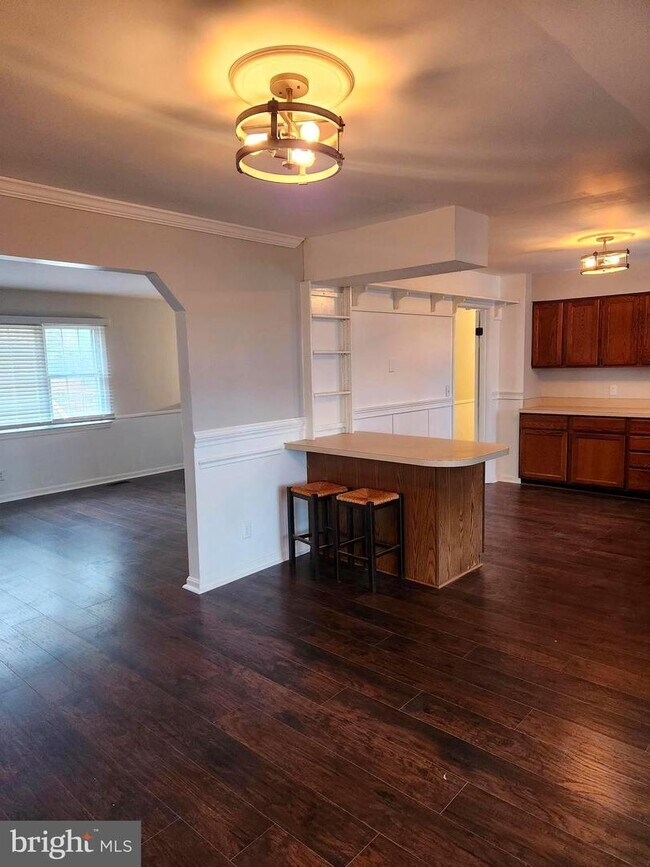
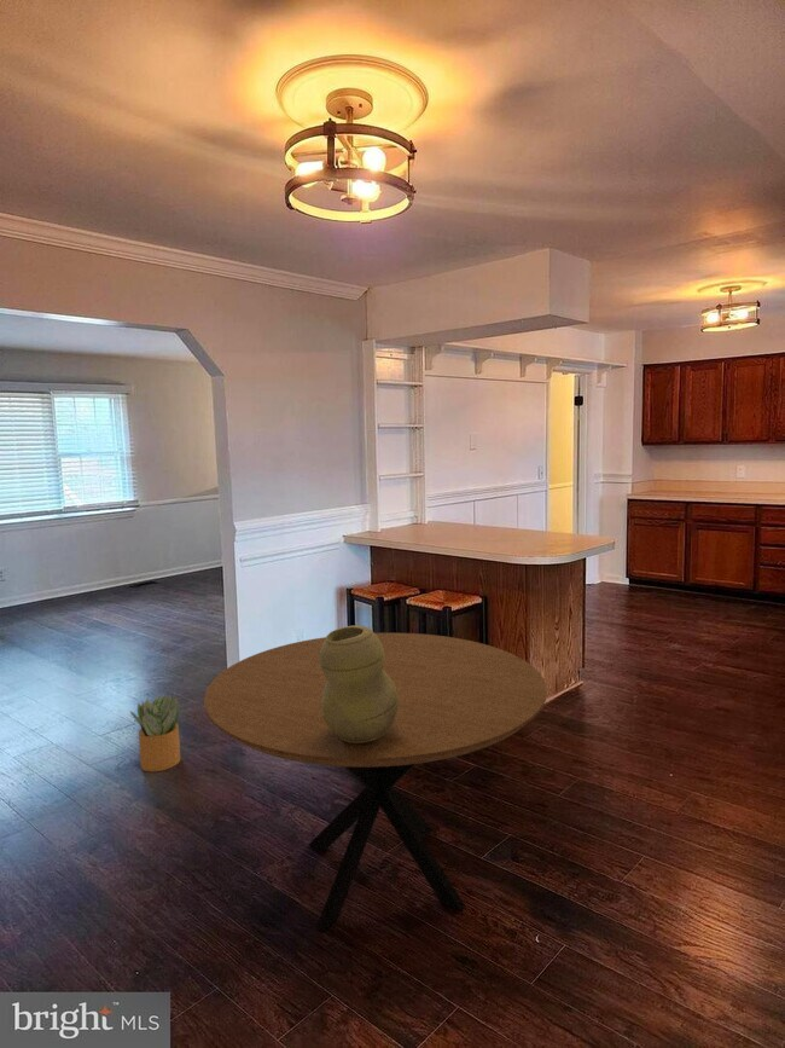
+ dining table [203,632,548,933]
+ potted plant [129,694,181,772]
+ vase [320,625,399,743]
